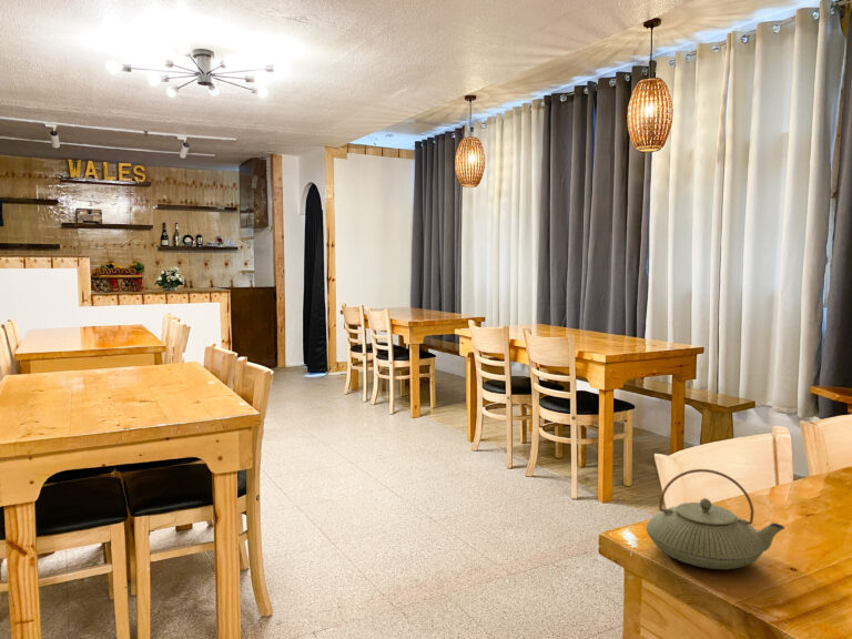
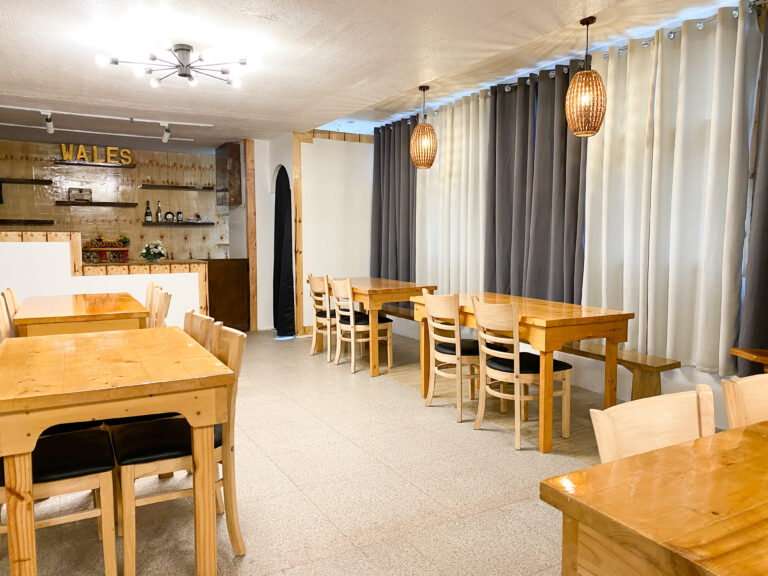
- teapot [645,468,785,570]
